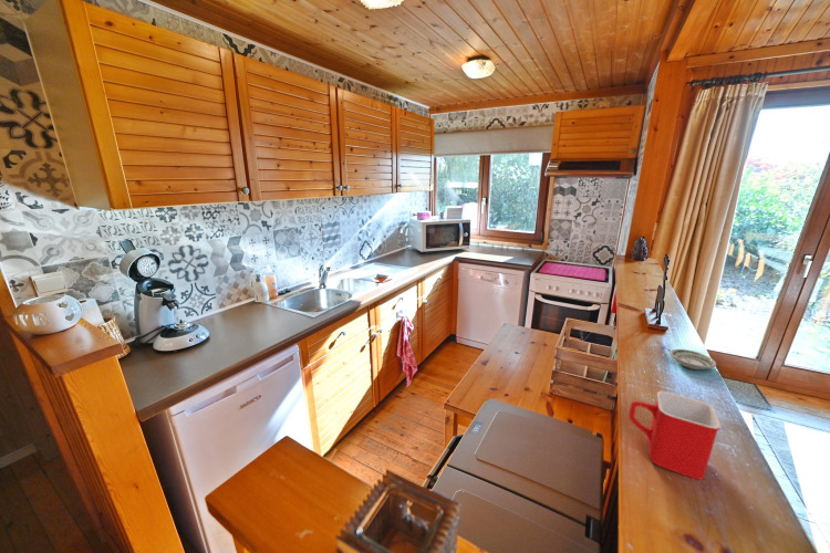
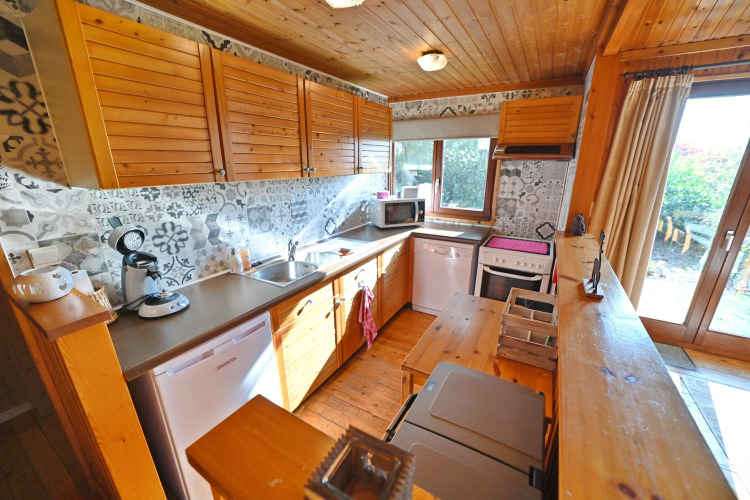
- saucer [668,348,717,371]
- mug [627,390,722,481]
